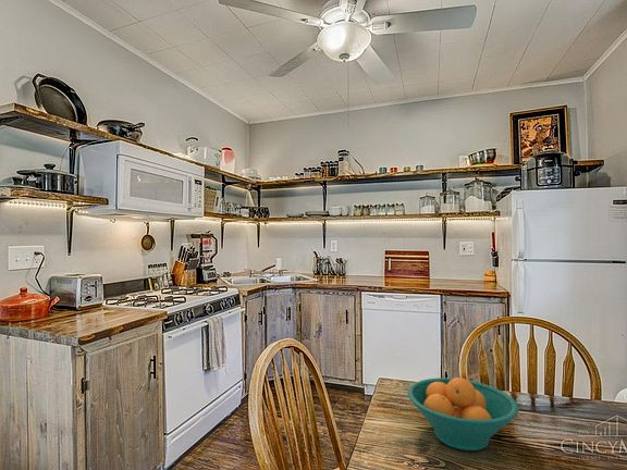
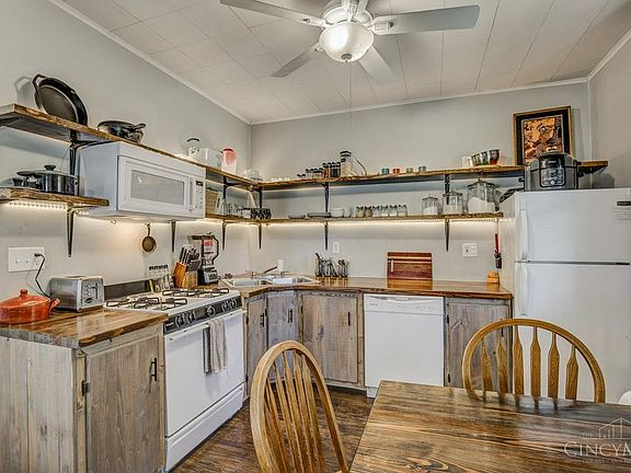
- fruit bowl [406,376,520,452]
